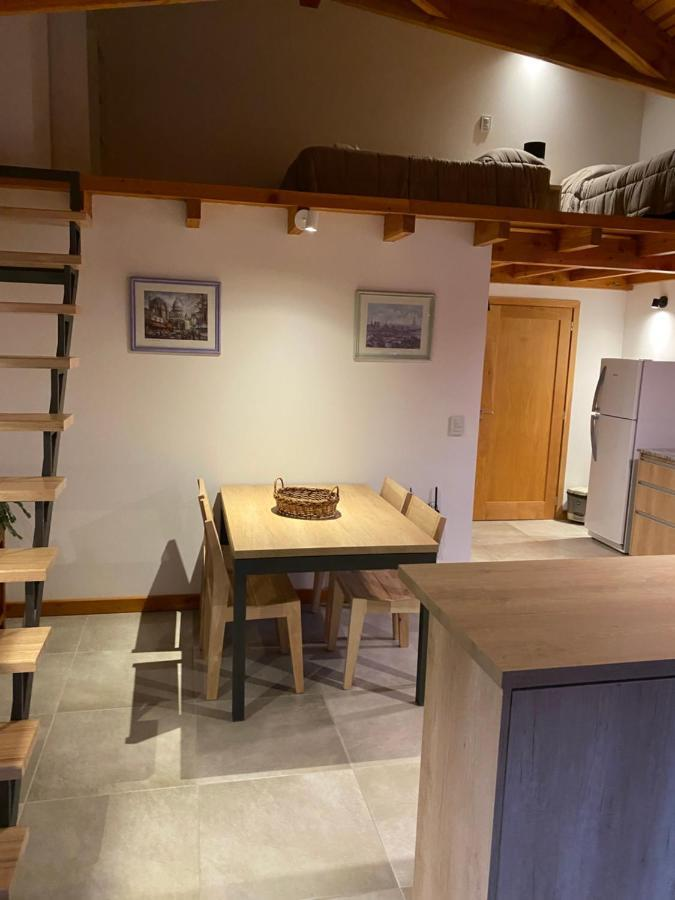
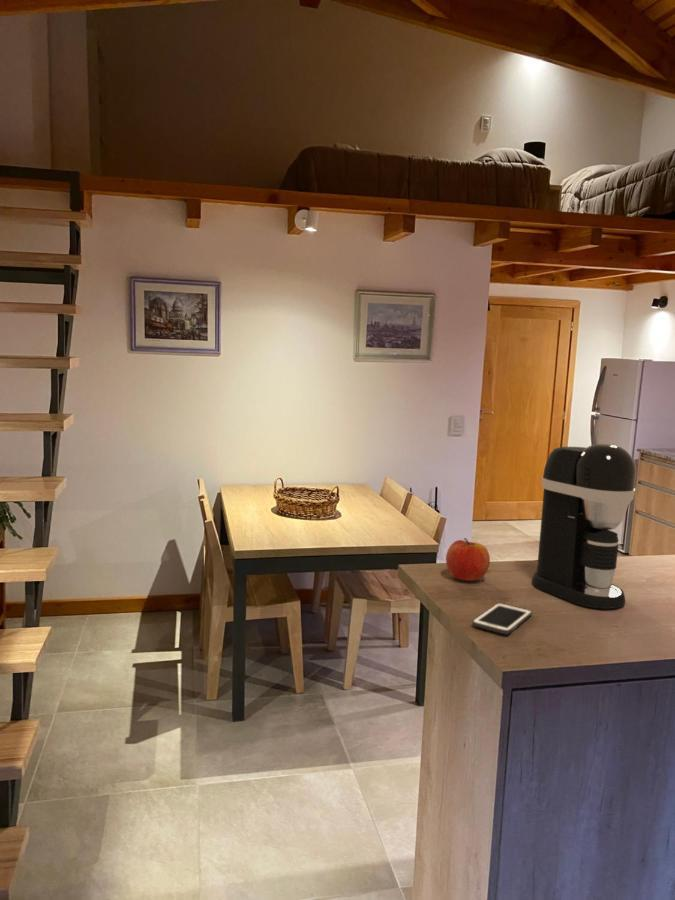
+ coffee maker [531,443,637,610]
+ cell phone [471,602,533,635]
+ fruit [445,537,491,582]
